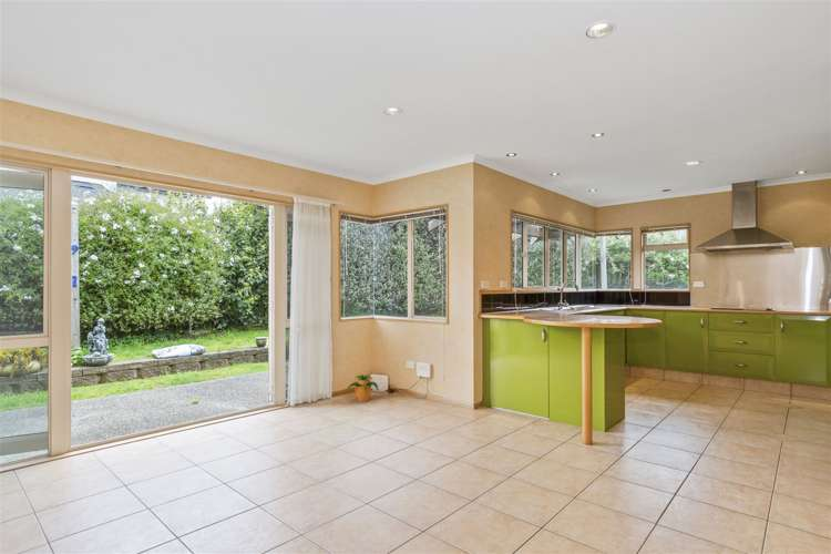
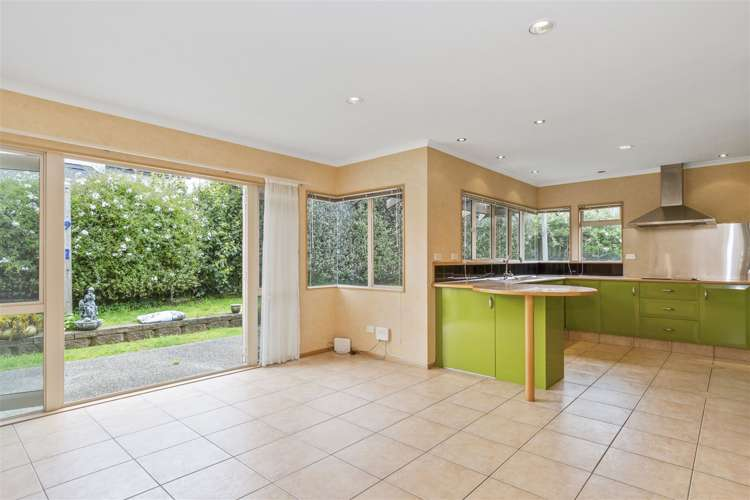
- potted plant [347,373,379,402]
